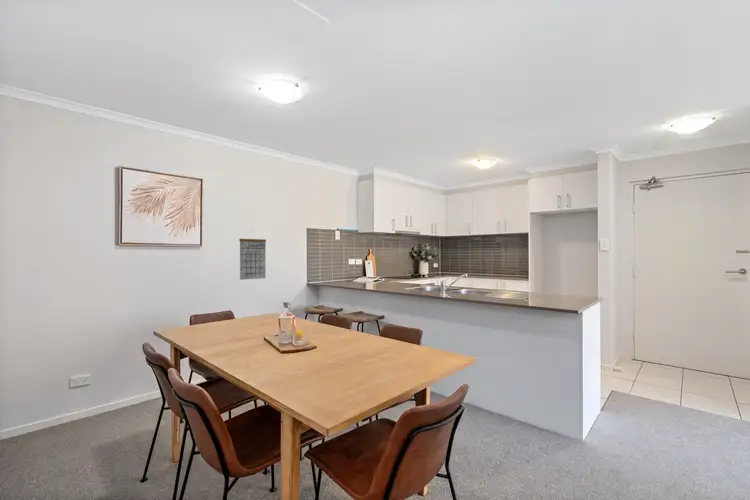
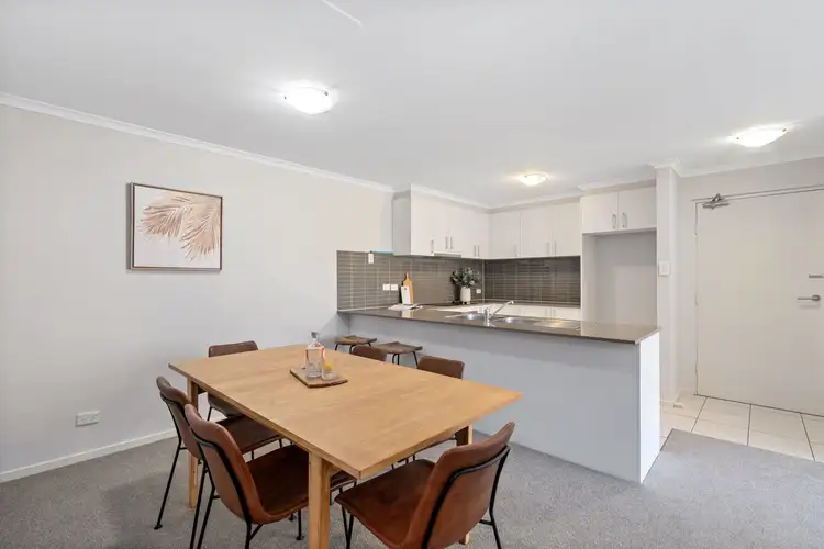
- calendar [238,229,267,281]
